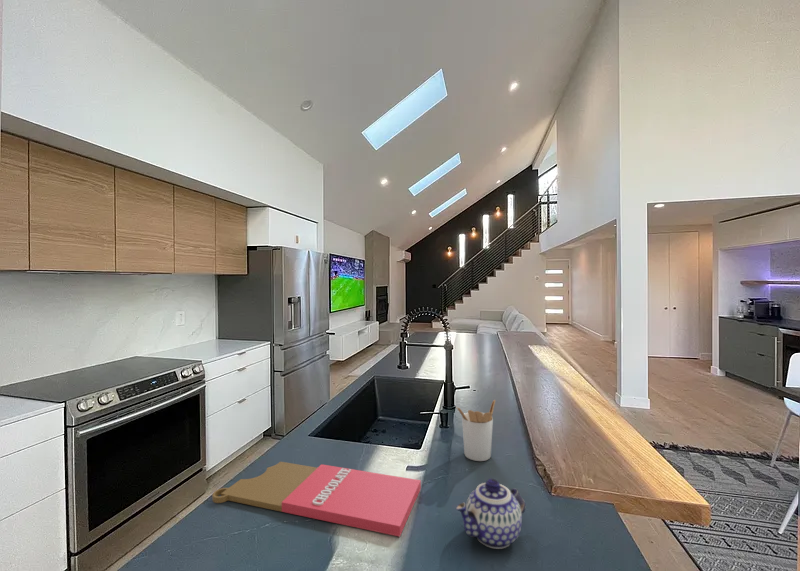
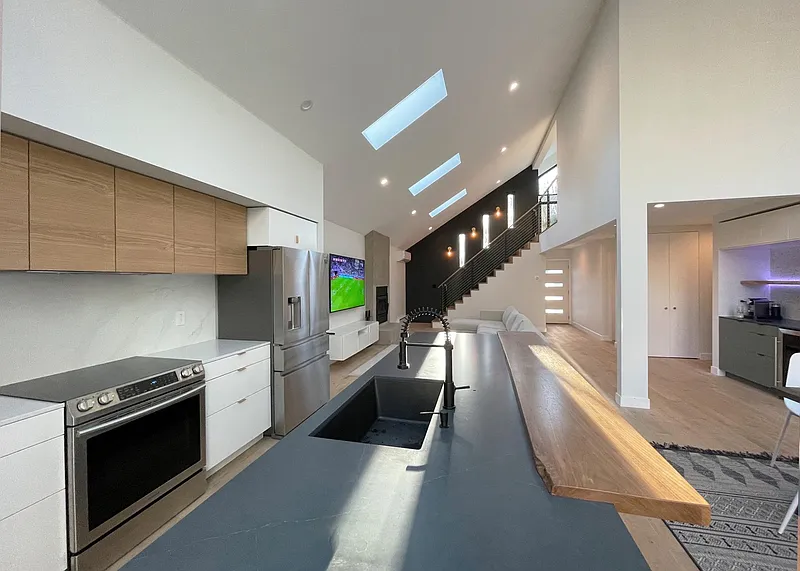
- cutting board [211,461,422,538]
- teapot [455,478,527,550]
- utensil holder [456,399,496,462]
